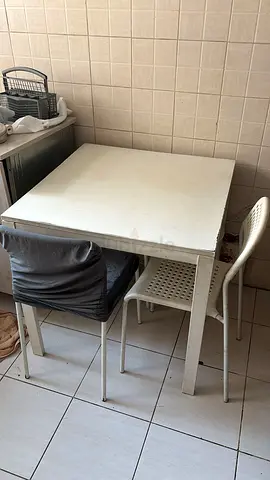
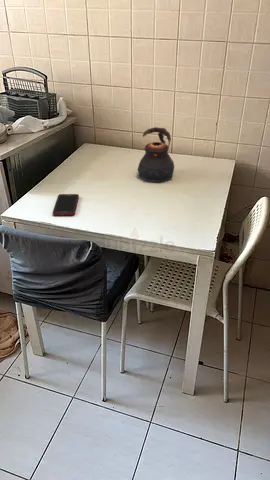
+ cell phone [52,193,80,217]
+ teapot [137,126,175,183]
